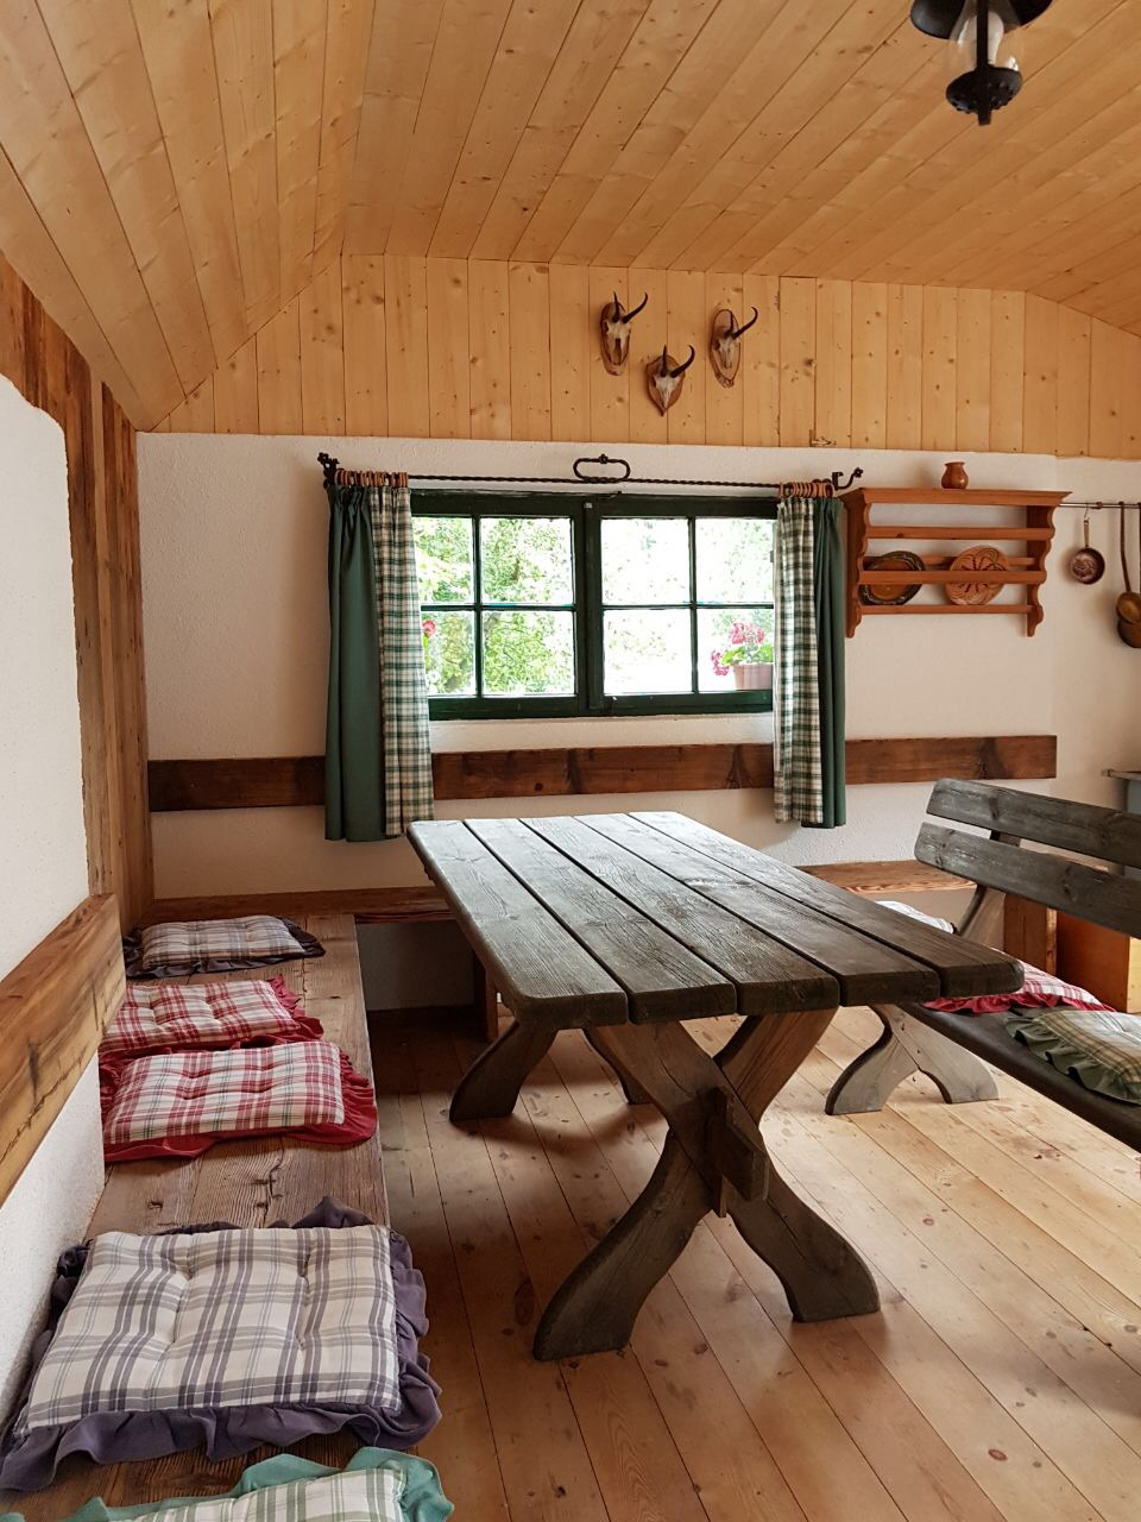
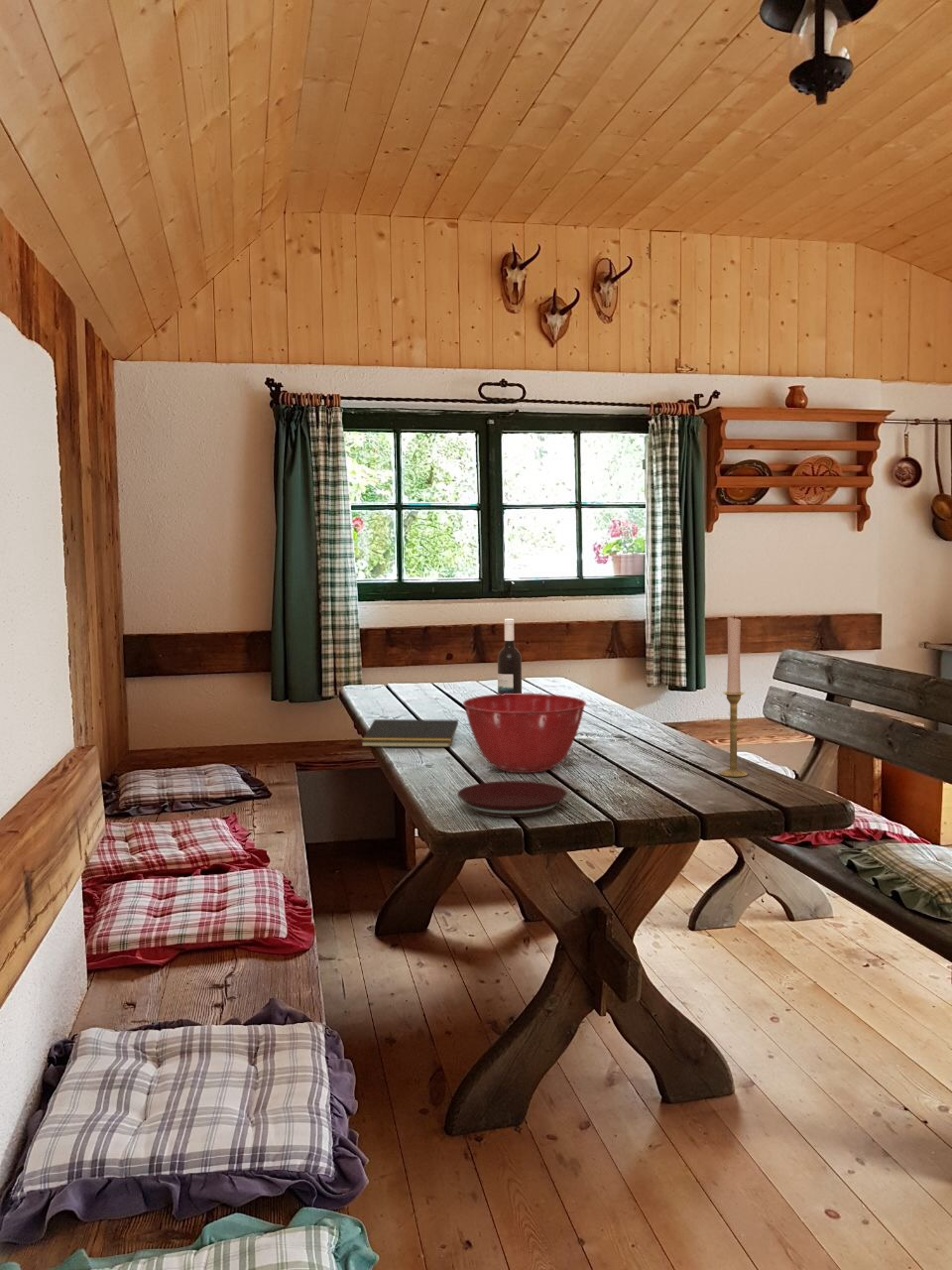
+ notepad [360,718,459,748]
+ wine bottle [497,618,523,695]
+ mixing bowl [462,693,587,774]
+ candlestick [719,615,748,778]
+ plate [456,780,567,819]
